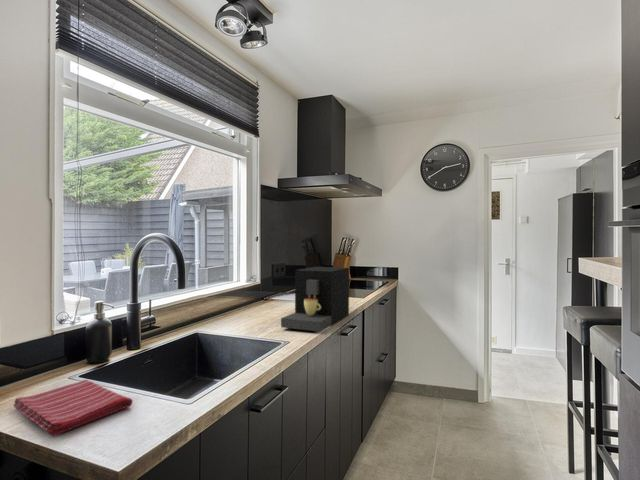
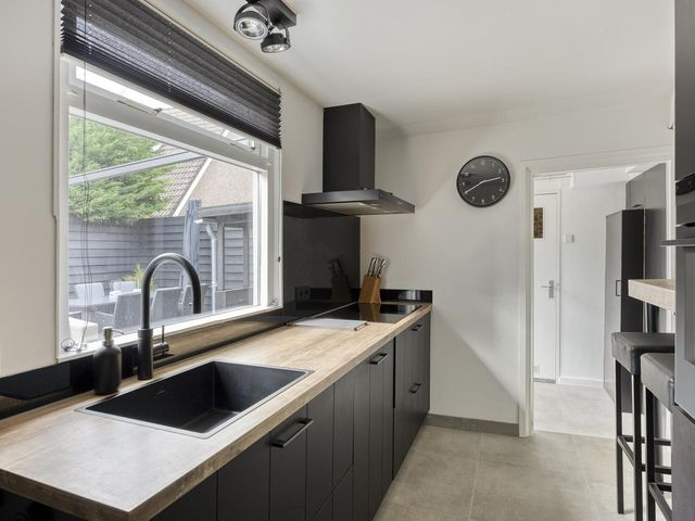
- dish towel [12,379,134,437]
- coffee maker [280,266,350,333]
